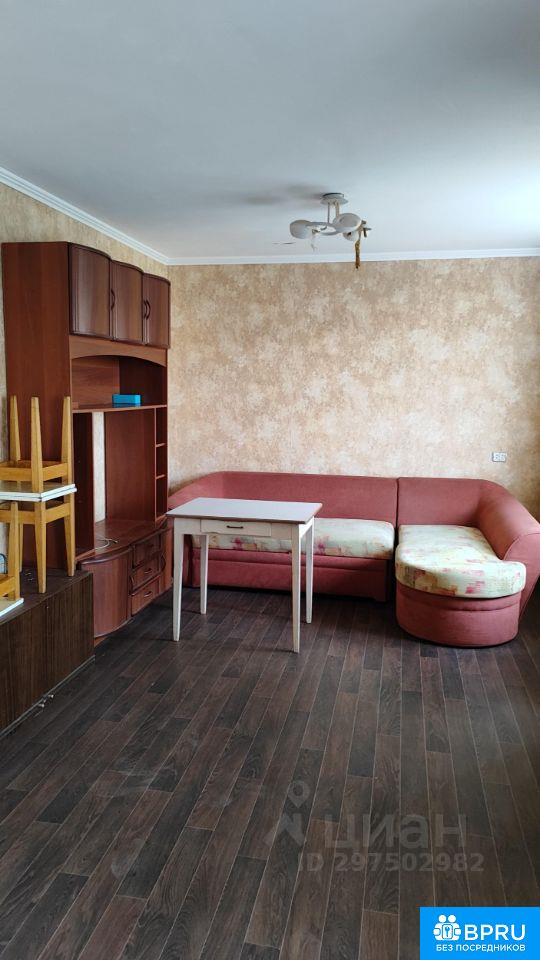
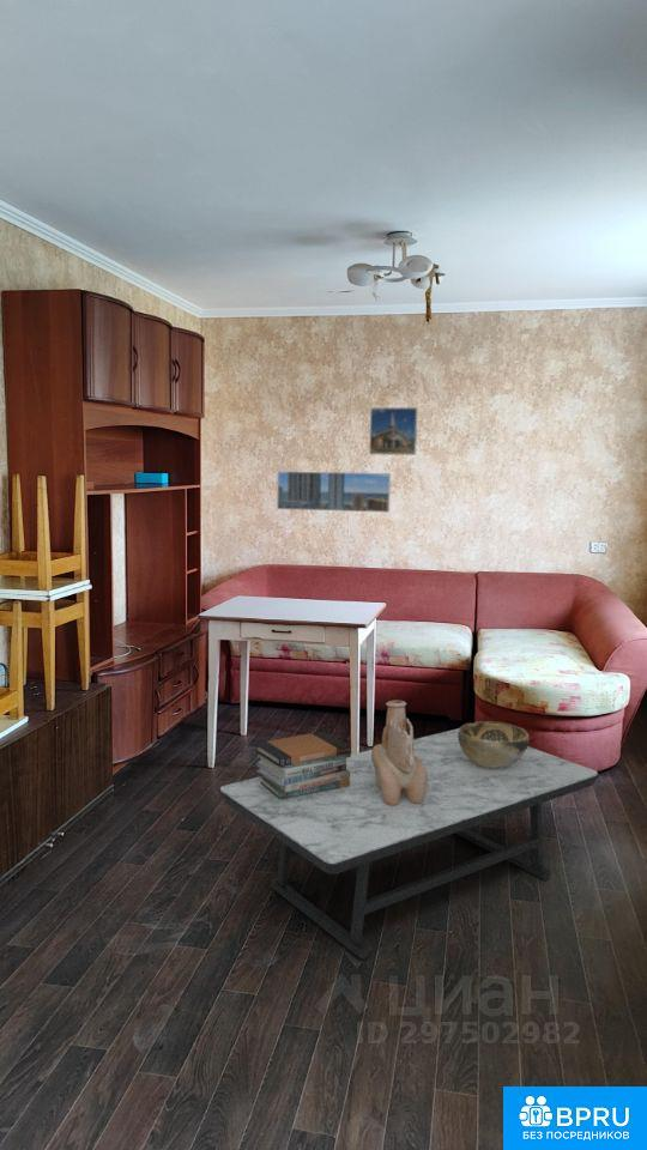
+ book stack [254,730,352,799]
+ decorative vase [371,700,428,805]
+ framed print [368,406,418,456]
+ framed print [276,471,392,514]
+ decorative bowl [458,720,531,768]
+ coffee table [217,727,600,961]
